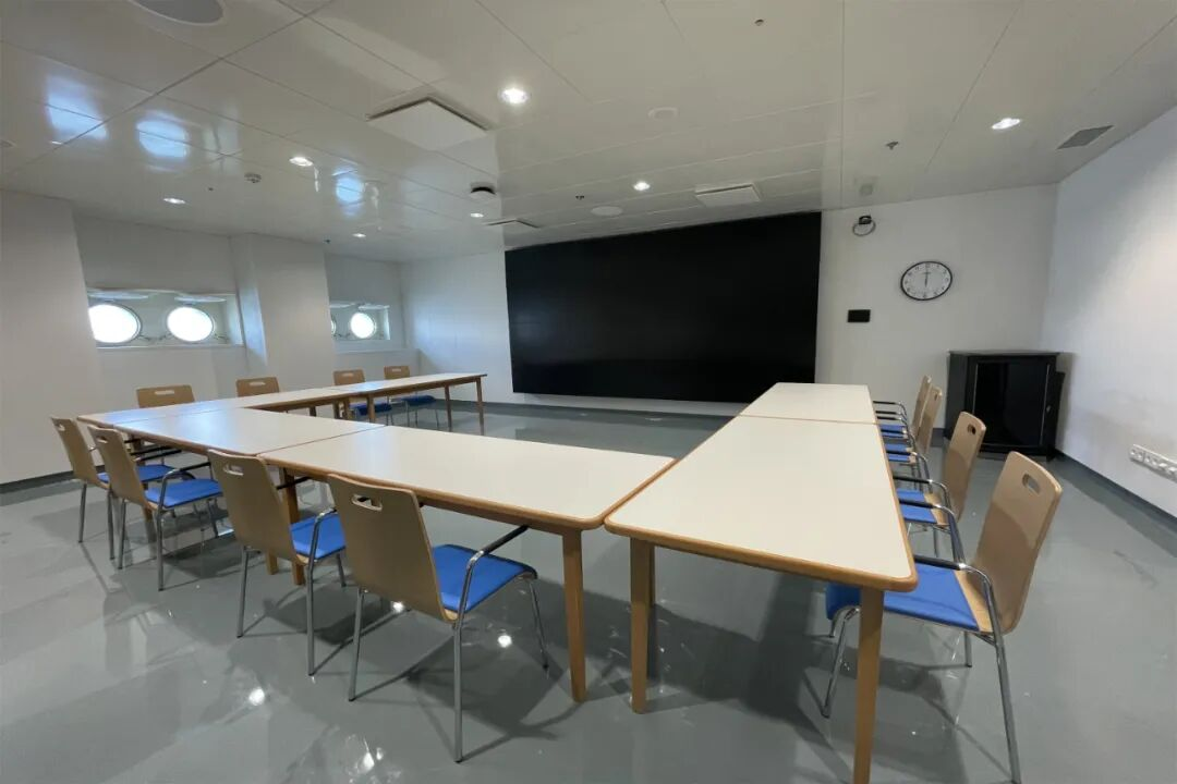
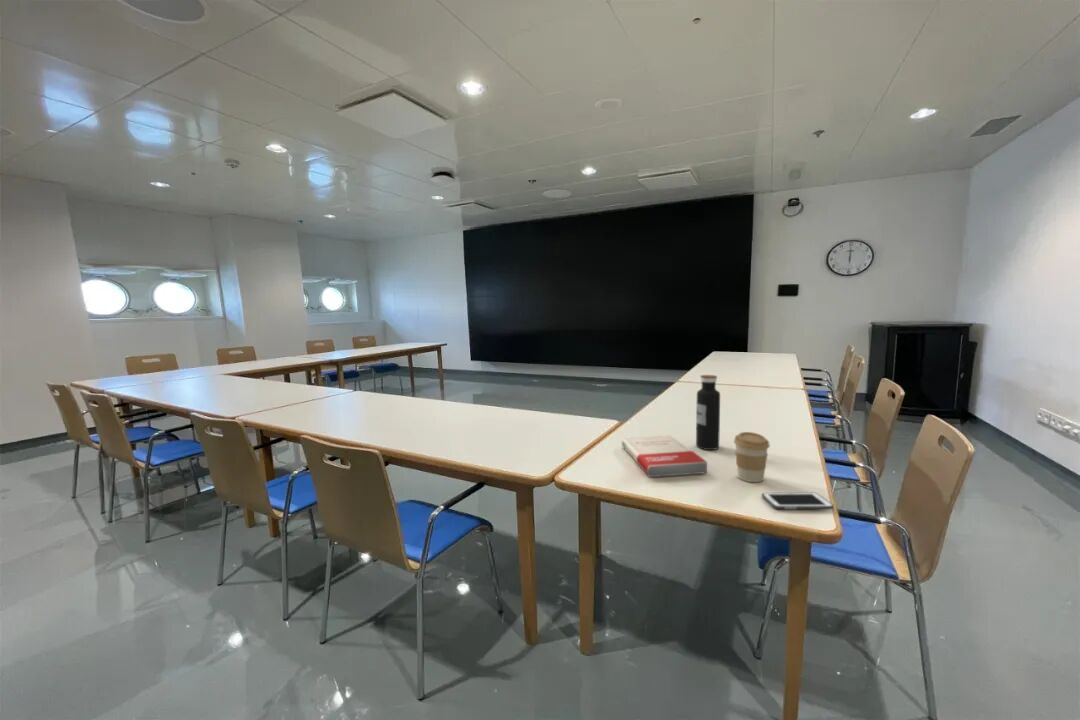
+ water bottle [695,374,721,451]
+ book [621,434,708,478]
+ cell phone [761,492,835,510]
+ coffee cup [733,431,771,483]
